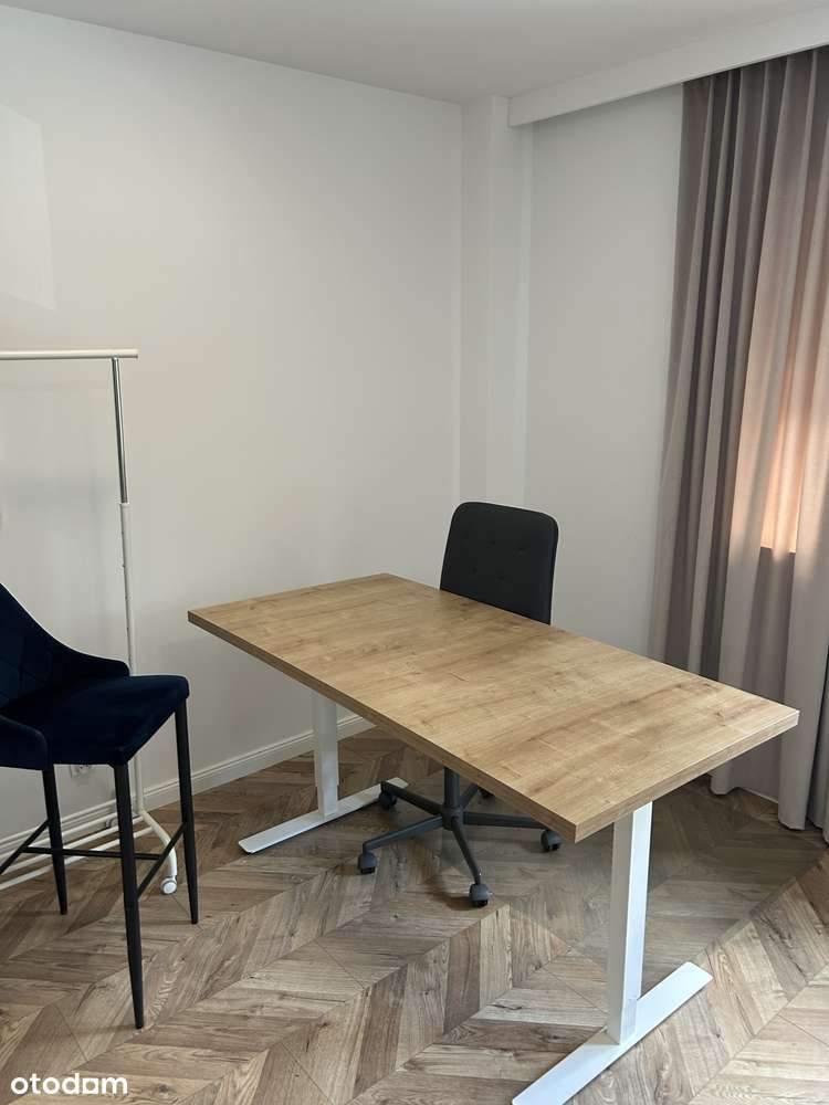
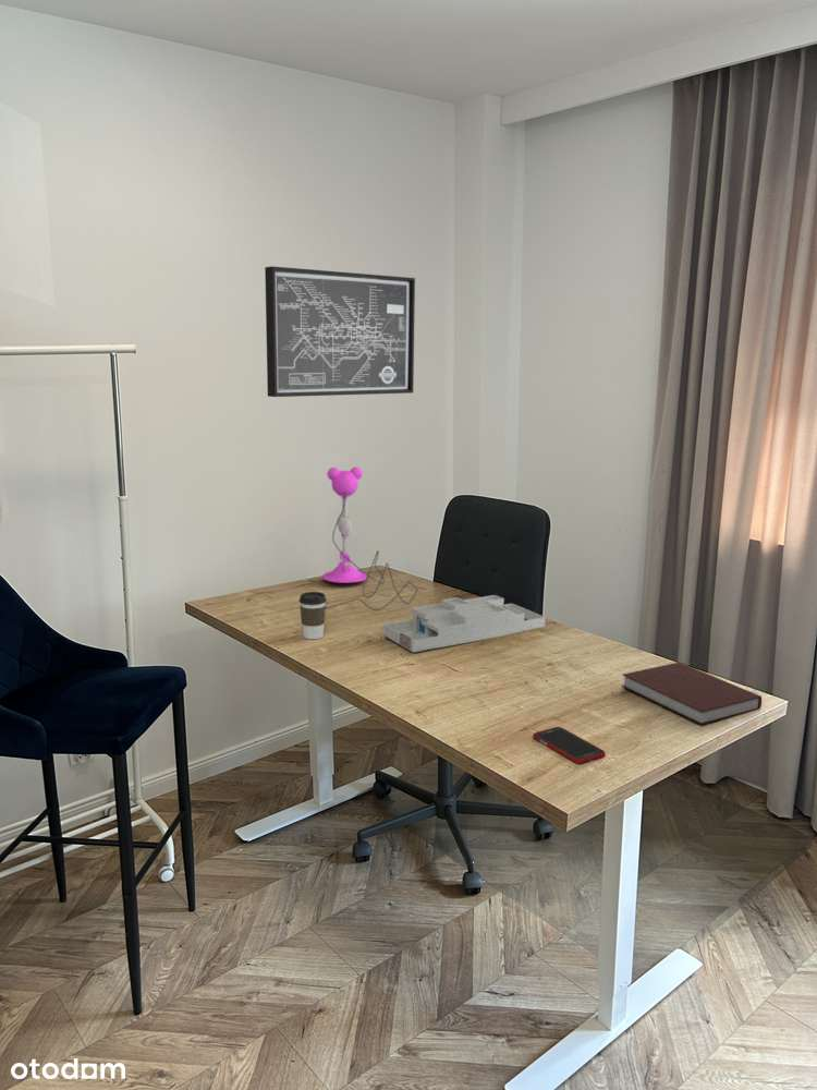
+ desk organizer [382,594,547,654]
+ wall art [264,265,416,398]
+ notebook [621,662,763,726]
+ cell phone [532,726,607,765]
+ coffee cup [298,591,328,640]
+ desk lamp [321,465,419,611]
